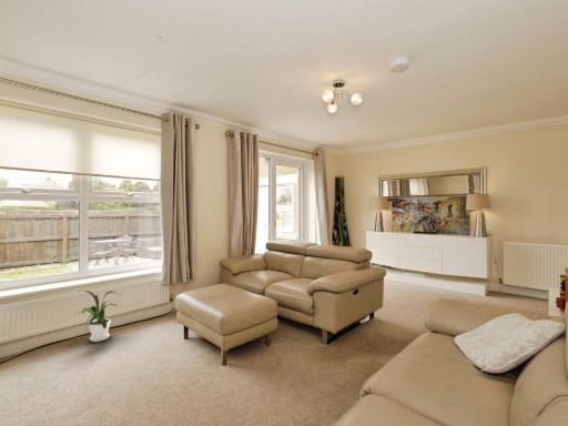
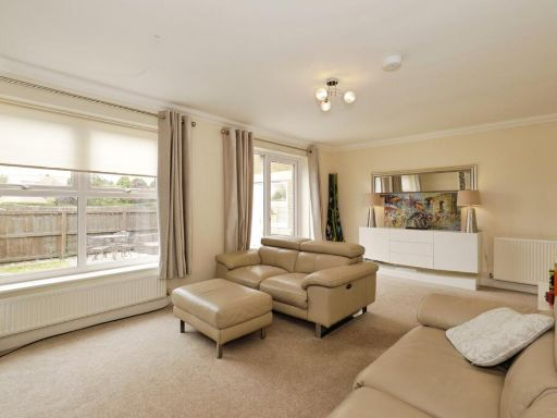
- house plant [77,290,122,343]
